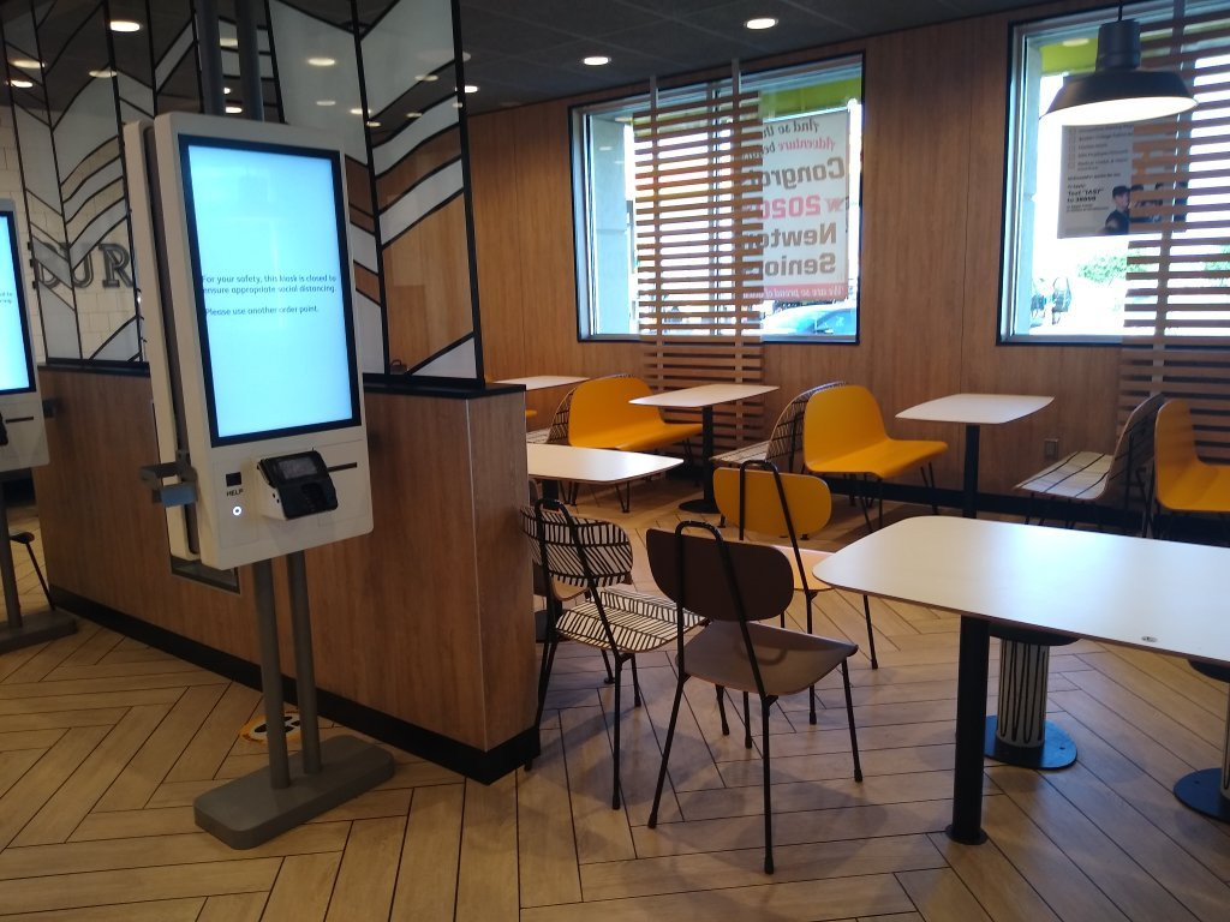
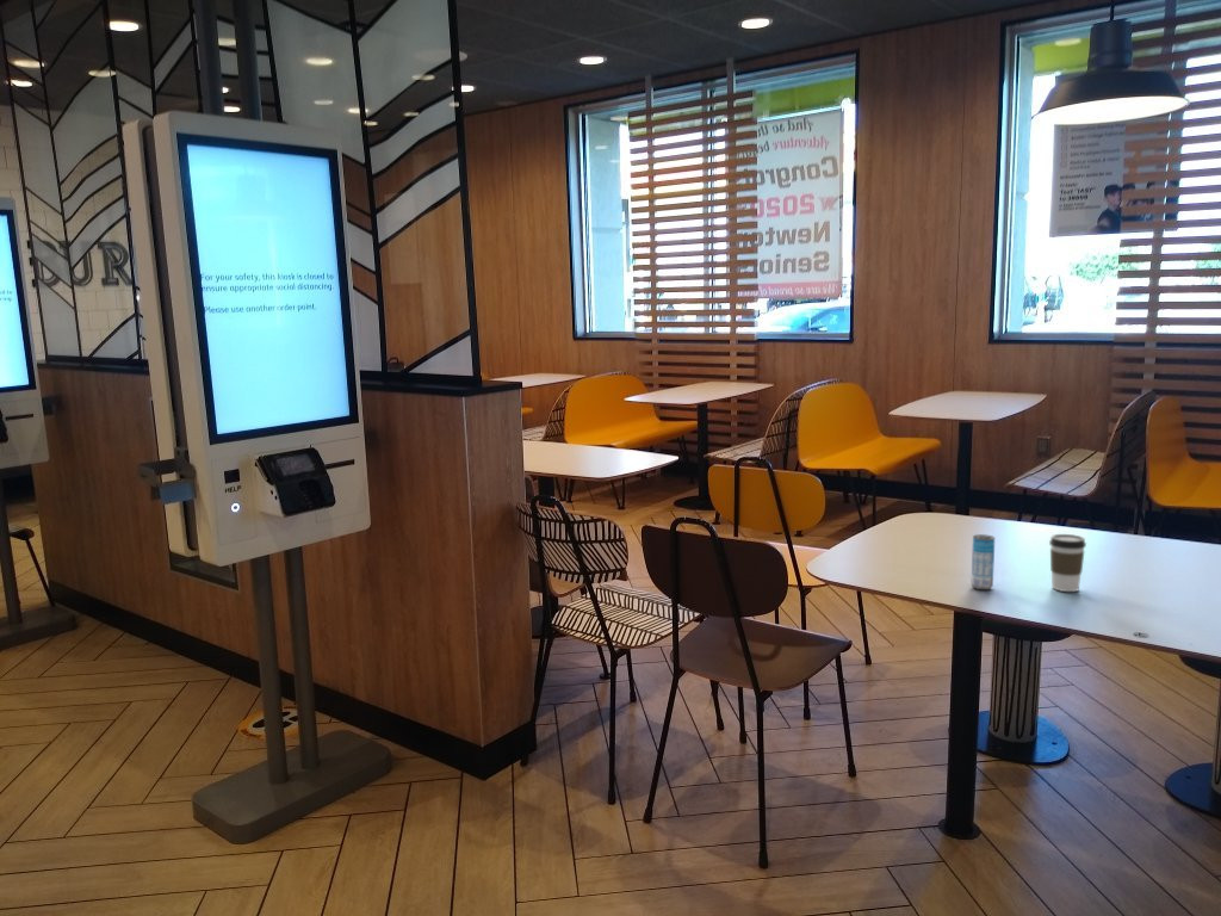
+ beverage can [969,533,996,590]
+ coffee cup [1048,533,1087,593]
